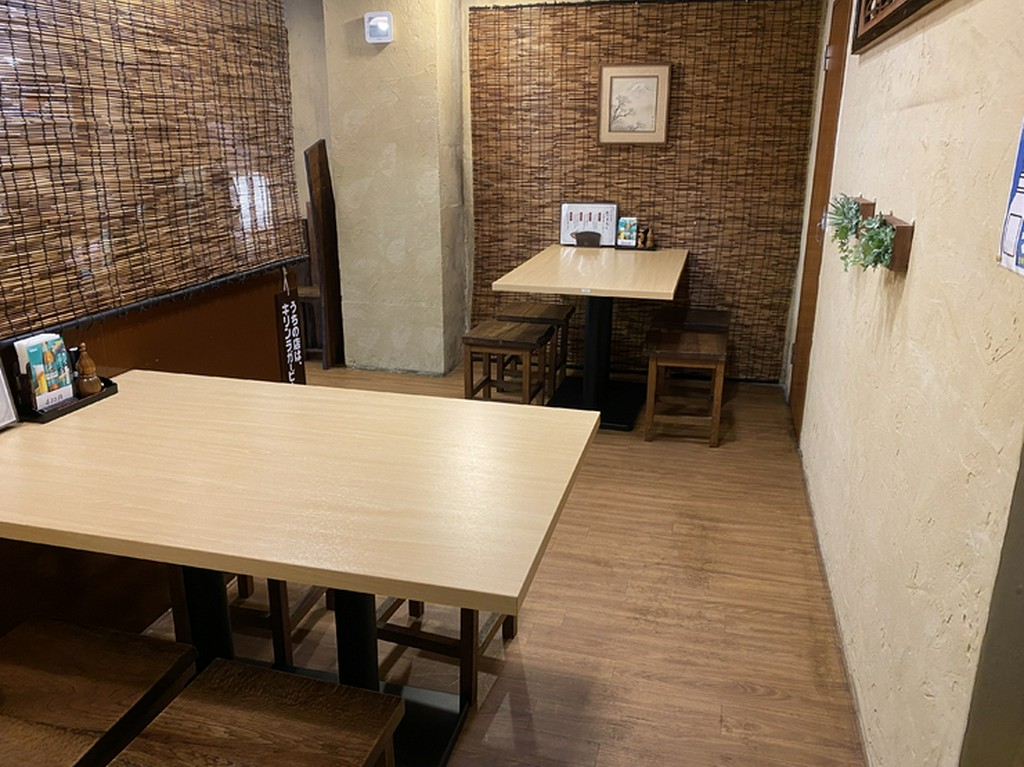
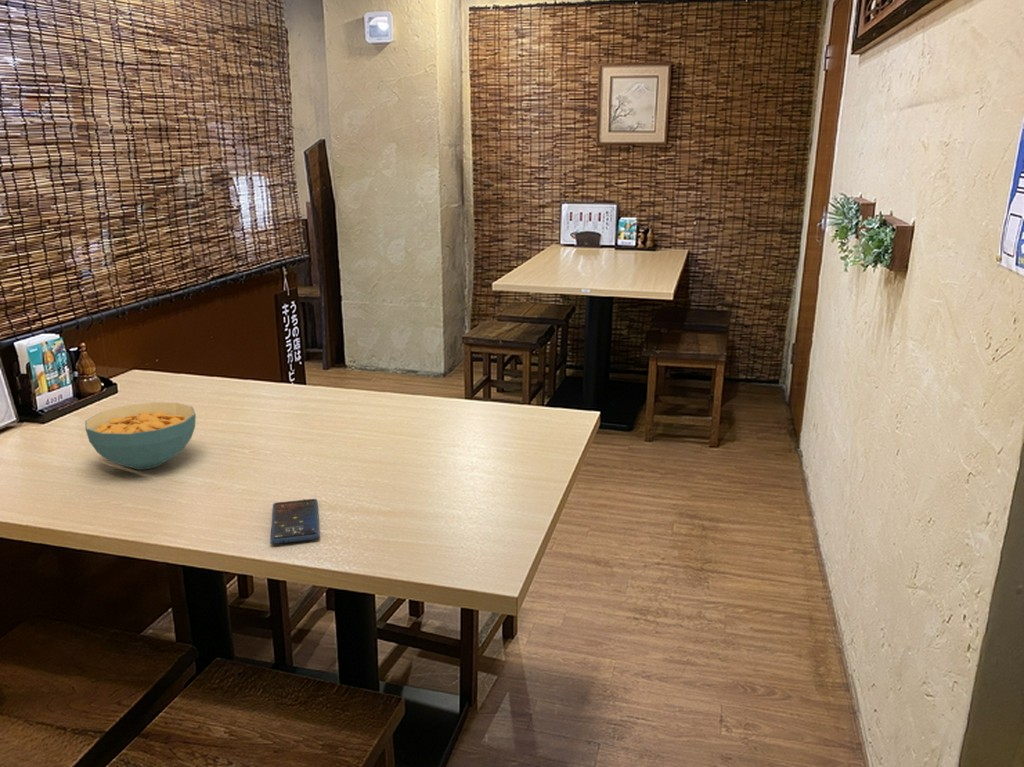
+ cereal bowl [84,402,197,470]
+ smartphone [269,498,321,545]
